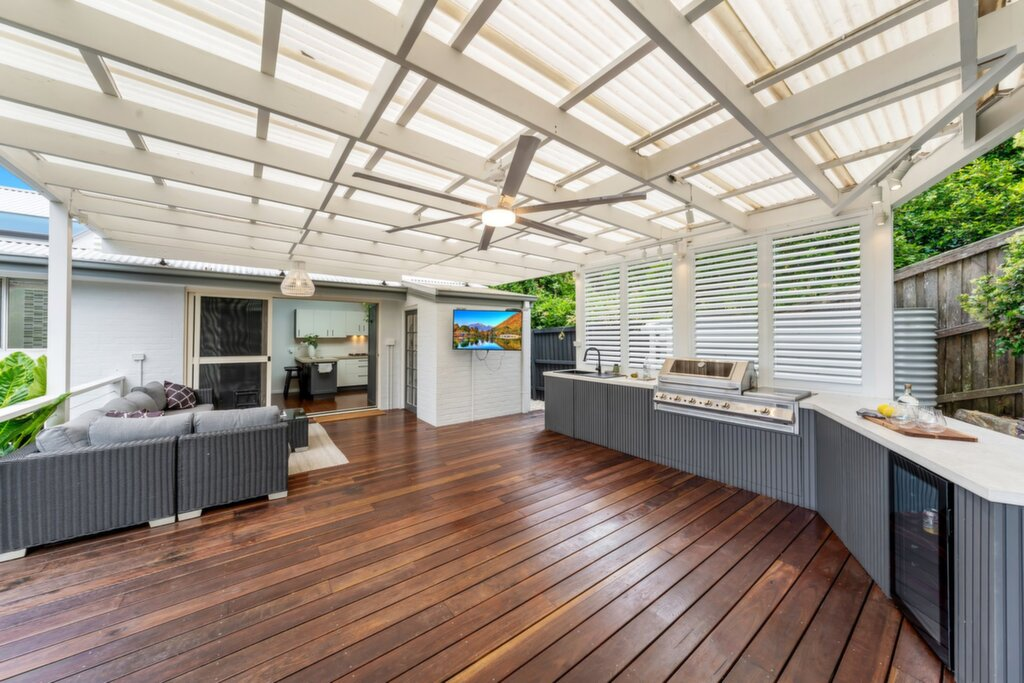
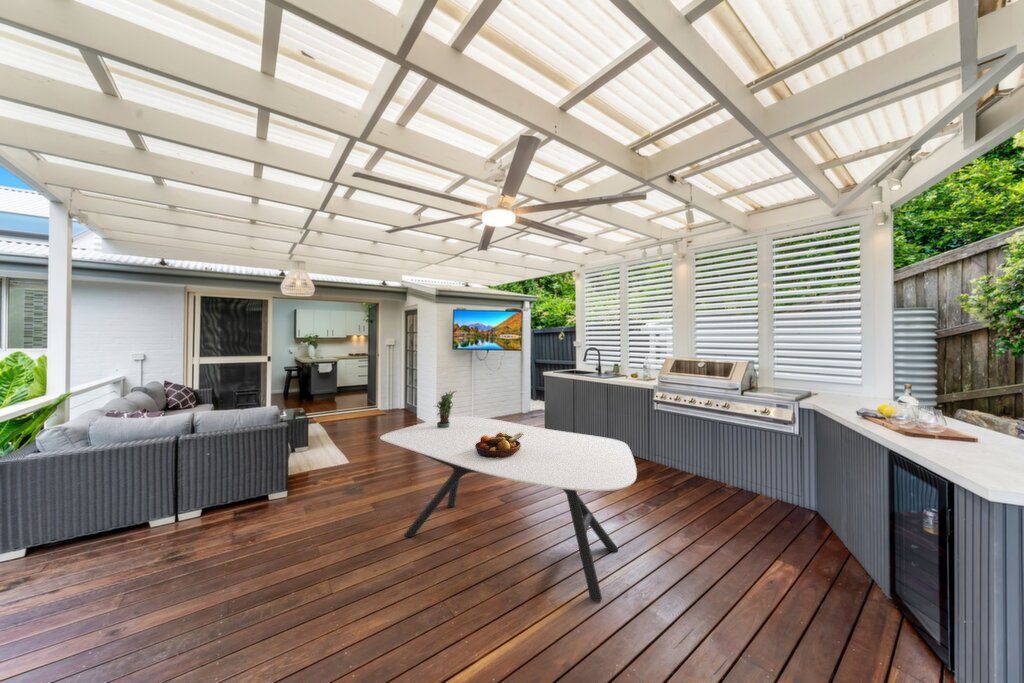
+ fruit bowl [475,432,524,458]
+ dining table [379,415,638,602]
+ potted plant [431,389,458,428]
